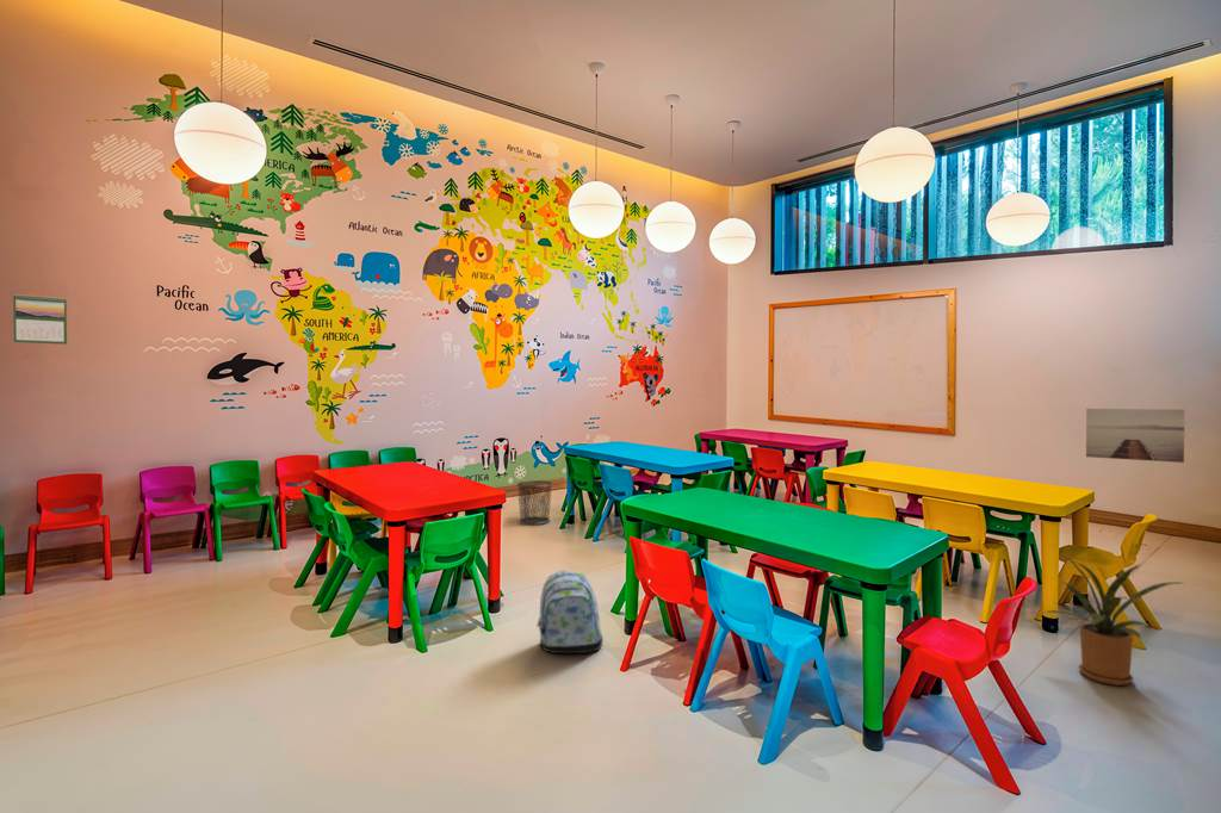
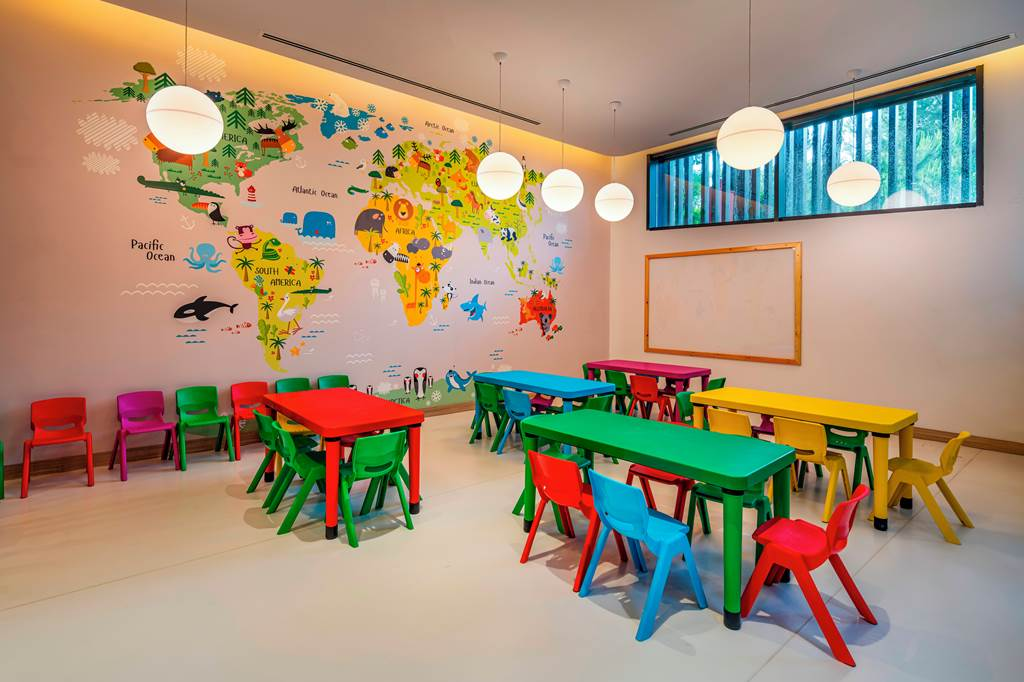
- wall art [1085,408,1185,464]
- calendar [12,293,68,346]
- backpack [535,569,605,654]
- waste bin [515,479,553,526]
- house plant [1040,551,1183,687]
